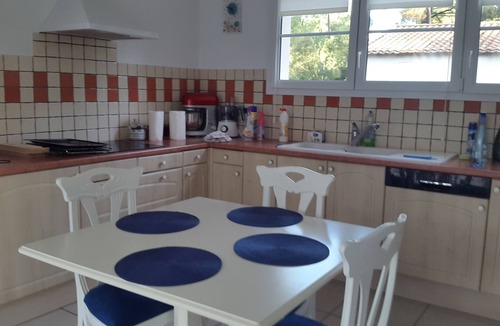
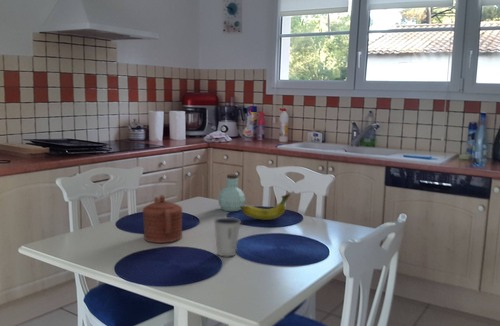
+ dixie cup [213,216,242,257]
+ teapot [142,194,183,244]
+ jar [217,173,246,212]
+ fruit [240,193,291,221]
